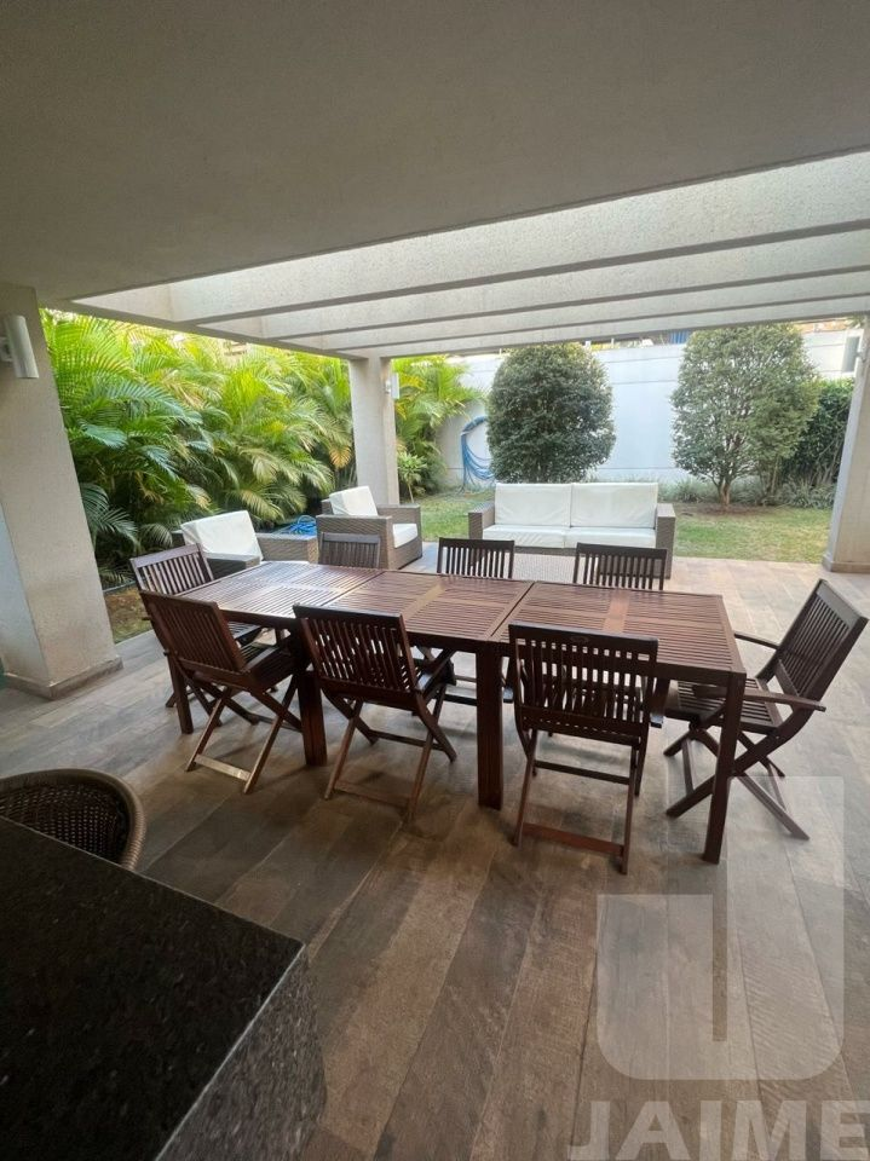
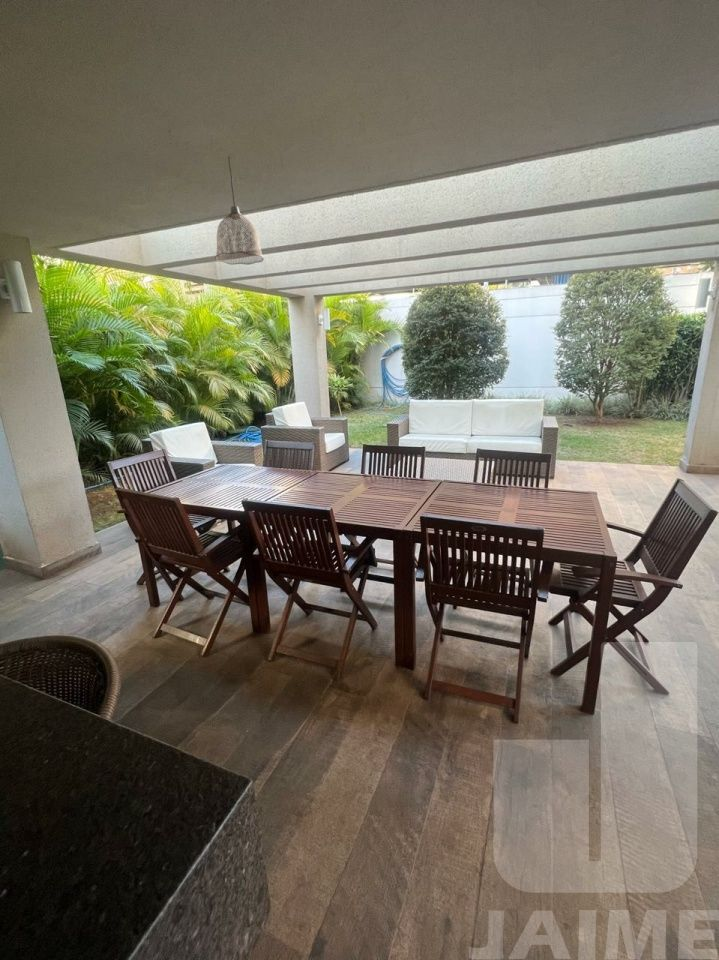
+ pendant lamp [214,155,265,266]
